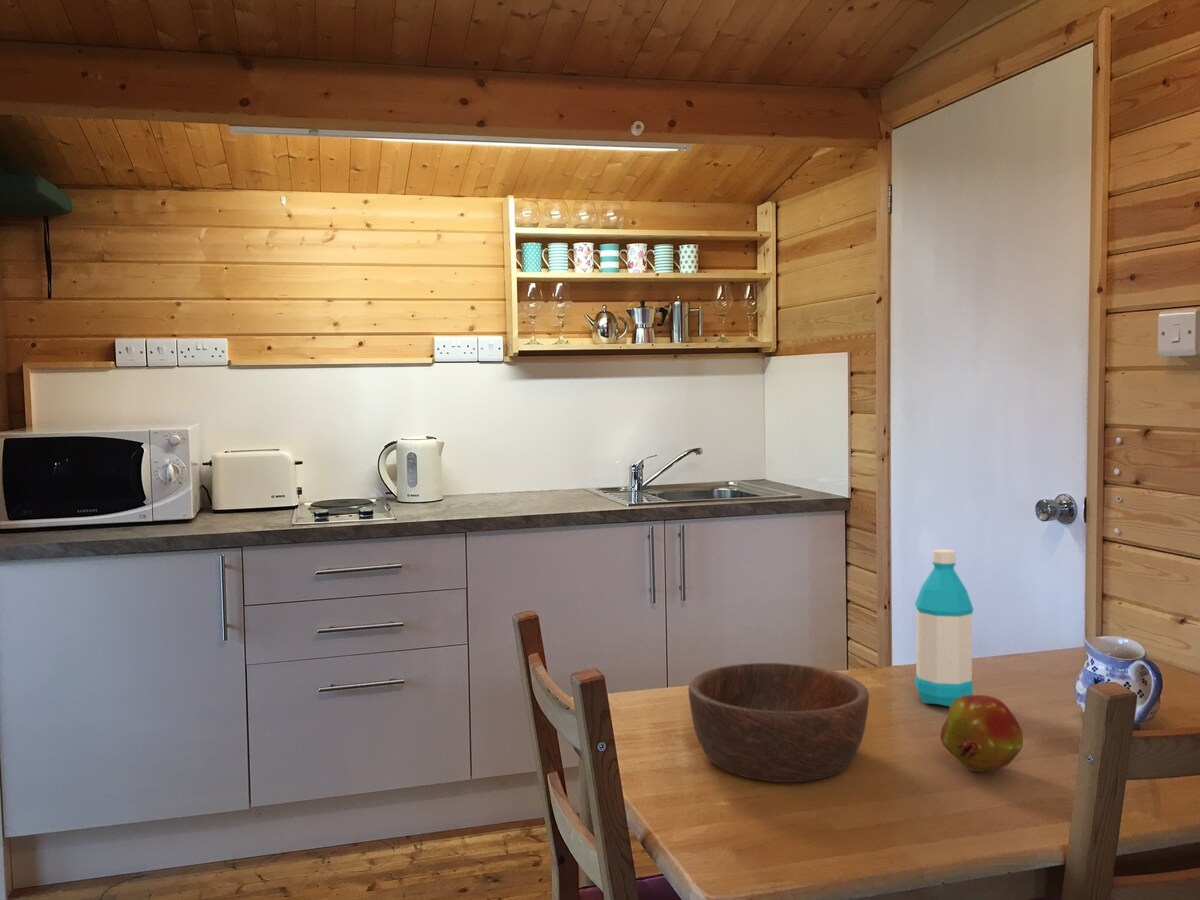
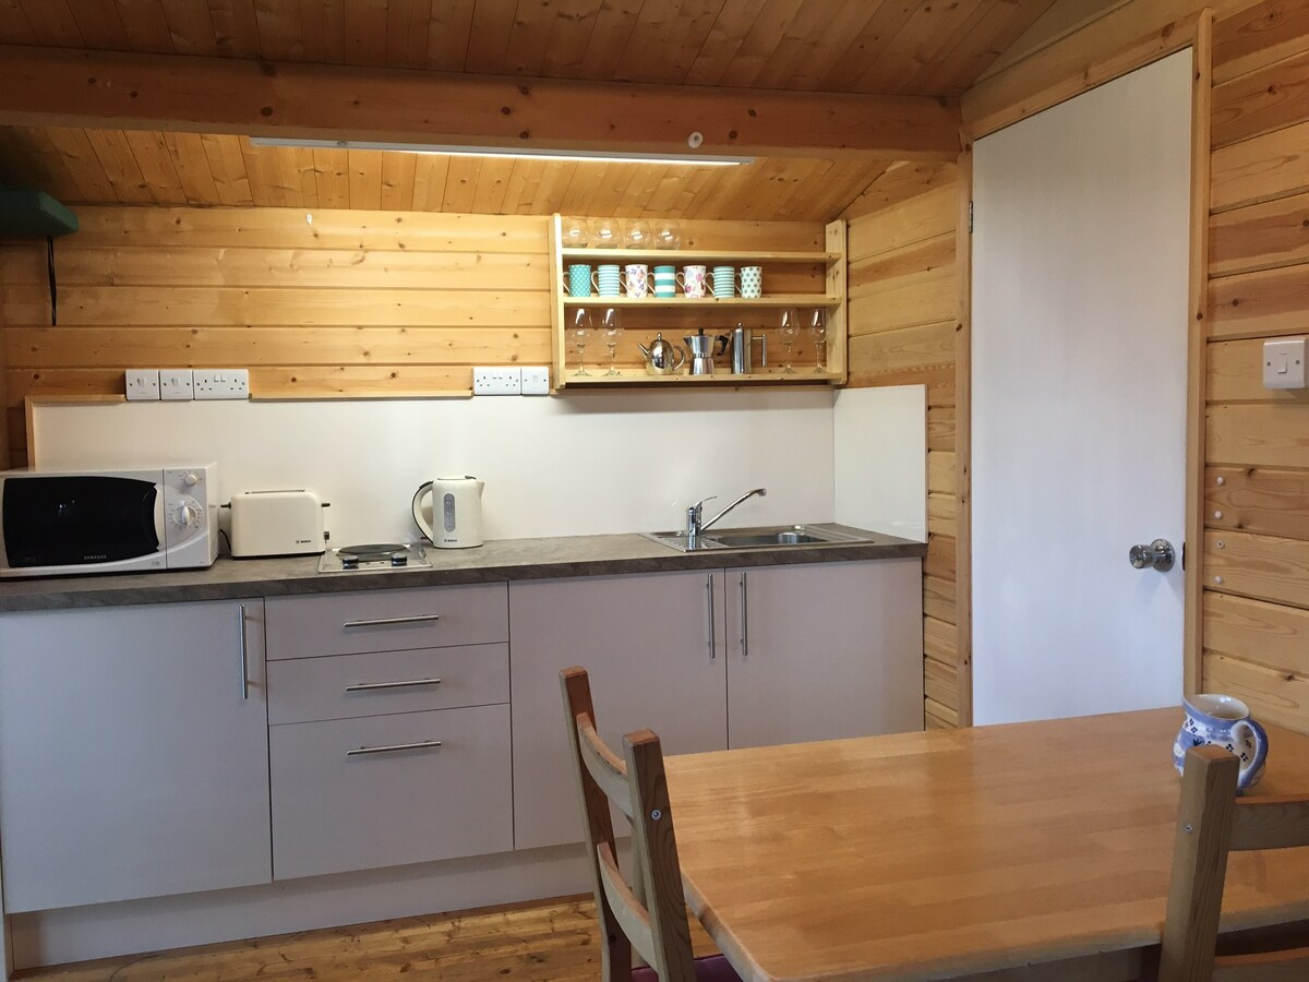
- wooden bowl [687,662,870,783]
- water bottle [914,548,974,708]
- fruit [940,694,1024,772]
